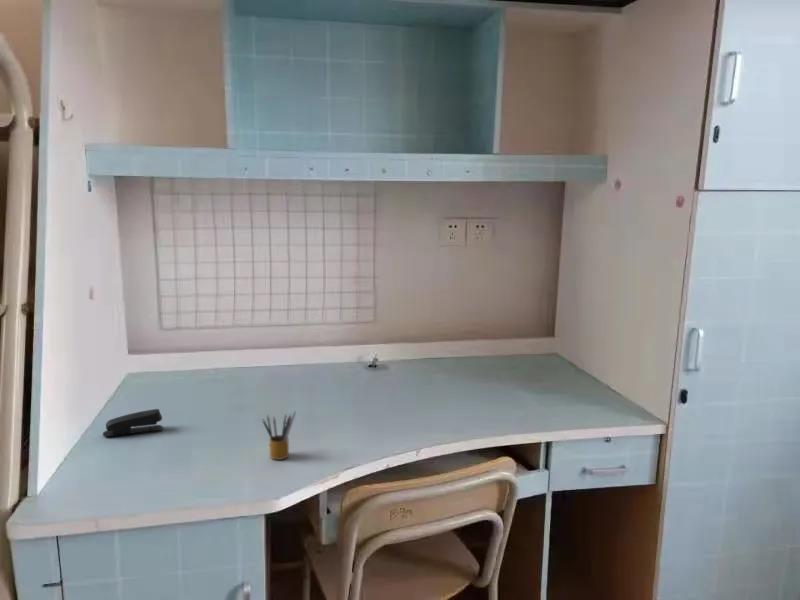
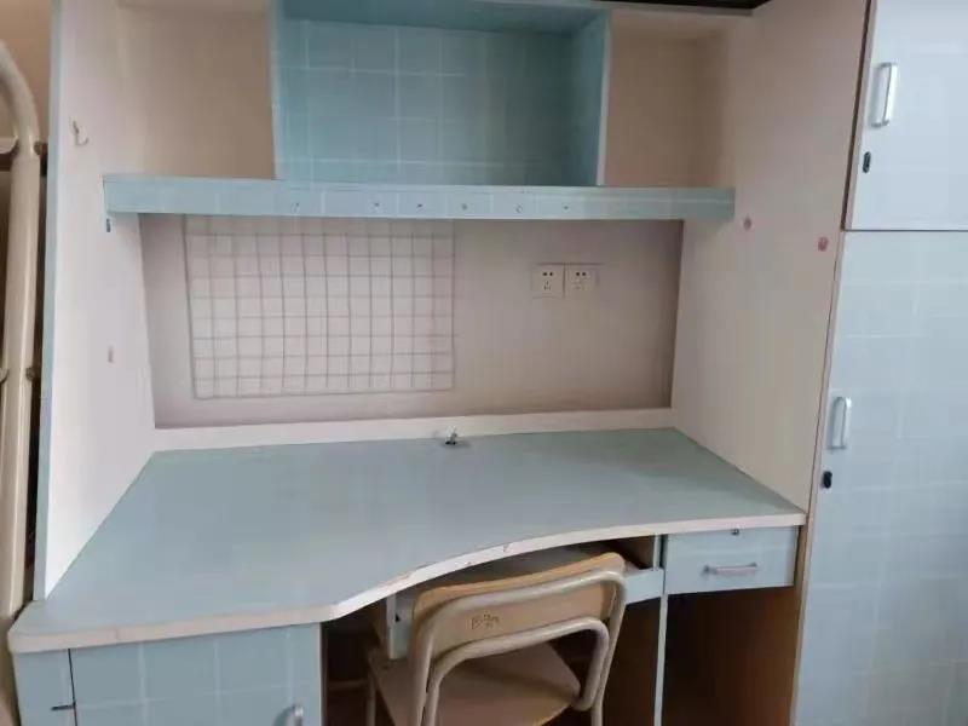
- pencil box [262,411,296,461]
- stapler [102,408,164,437]
